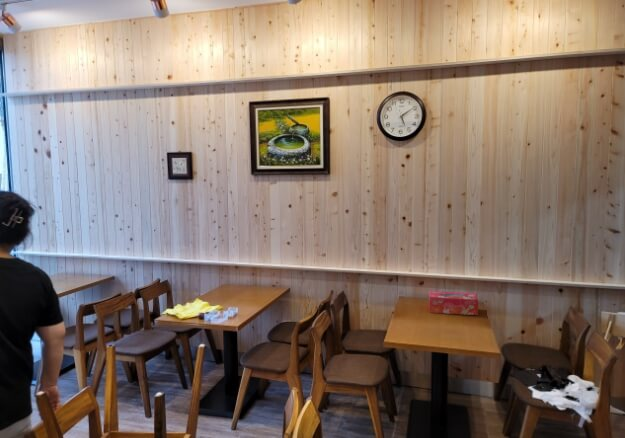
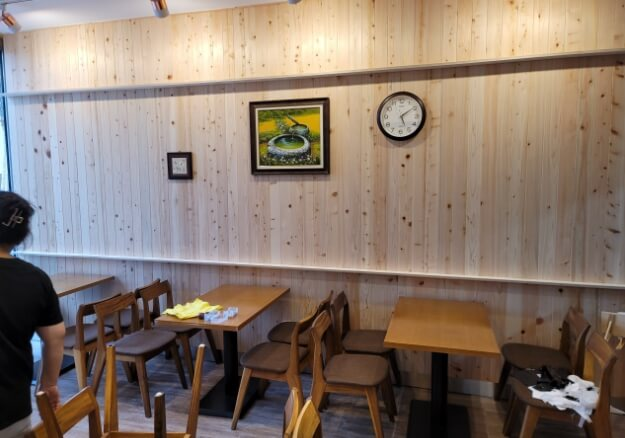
- tissue box [428,290,479,316]
